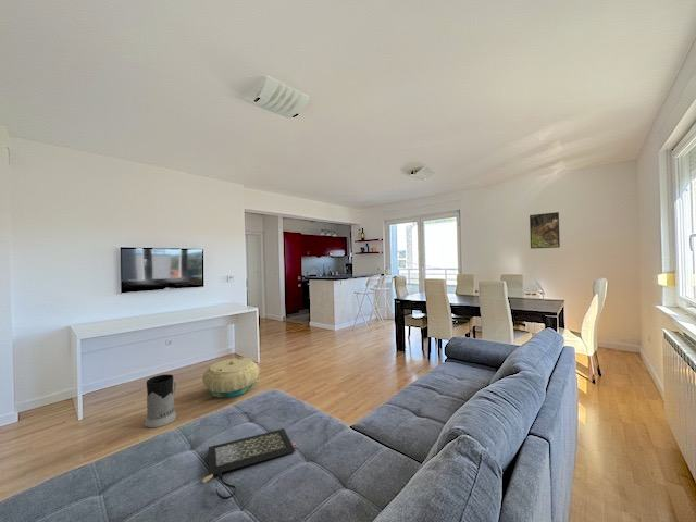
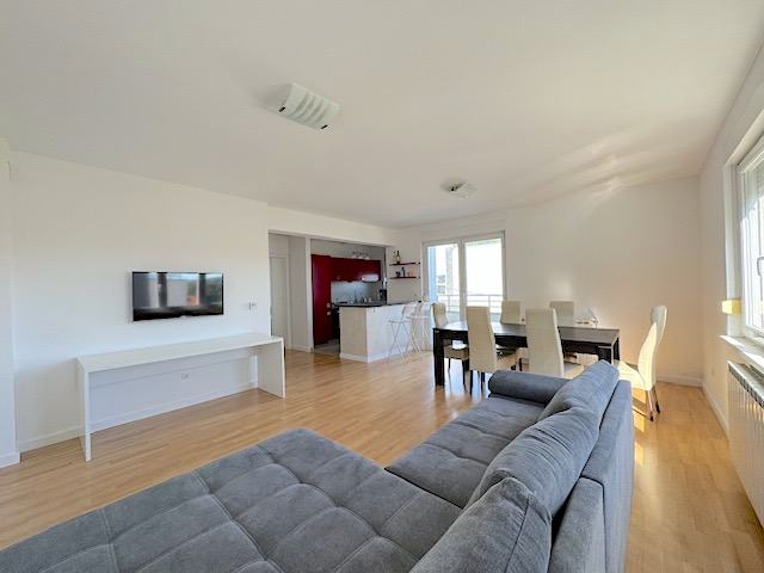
- basket [201,356,260,399]
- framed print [529,211,561,250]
- clutch bag [201,427,299,500]
- air purifier [144,373,177,428]
